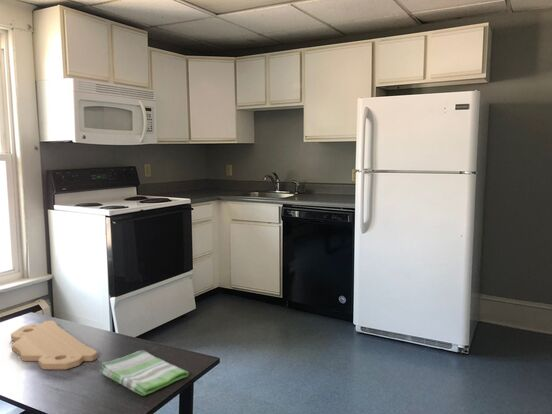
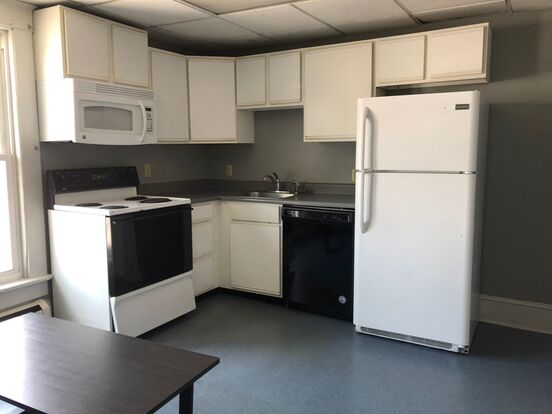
- dish towel [99,349,190,397]
- cutting board [10,320,98,370]
